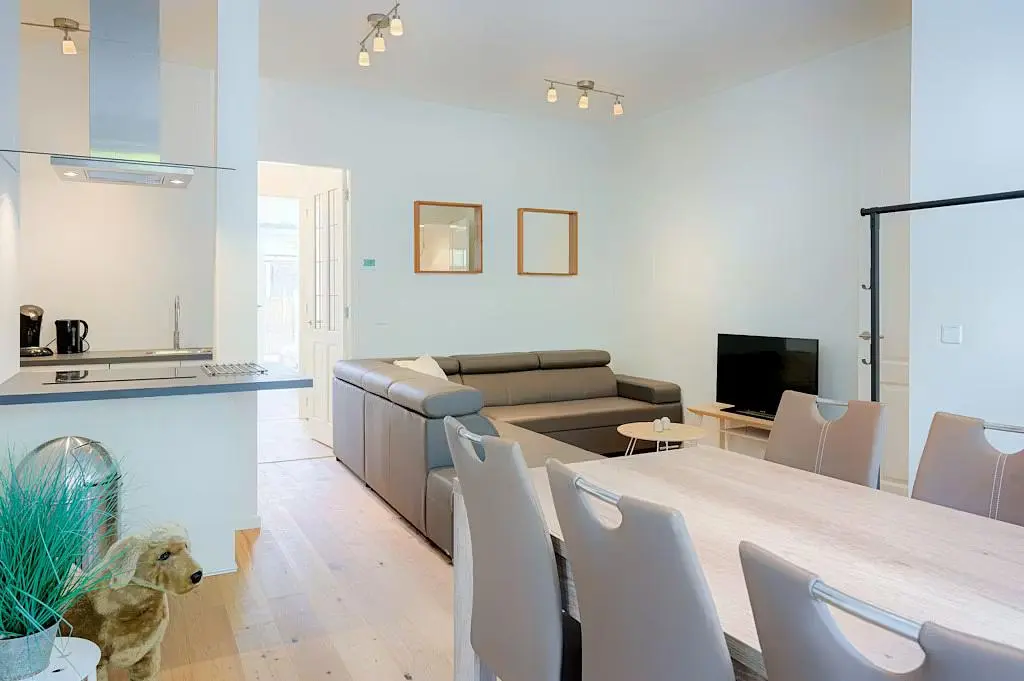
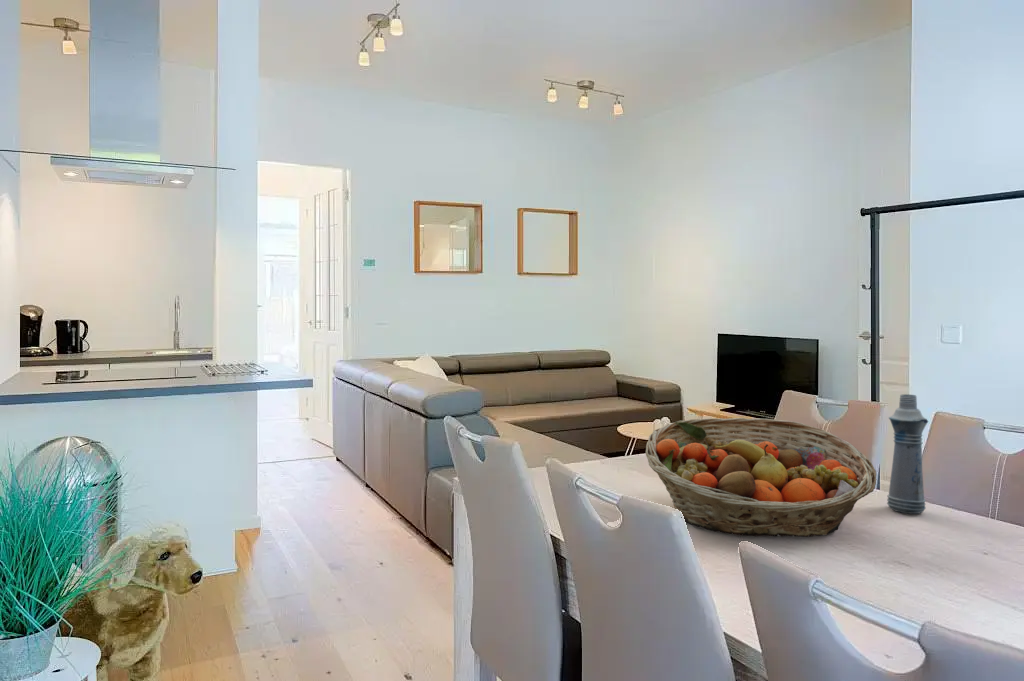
+ fruit basket [645,417,877,538]
+ bottle [886,393,929,515]
